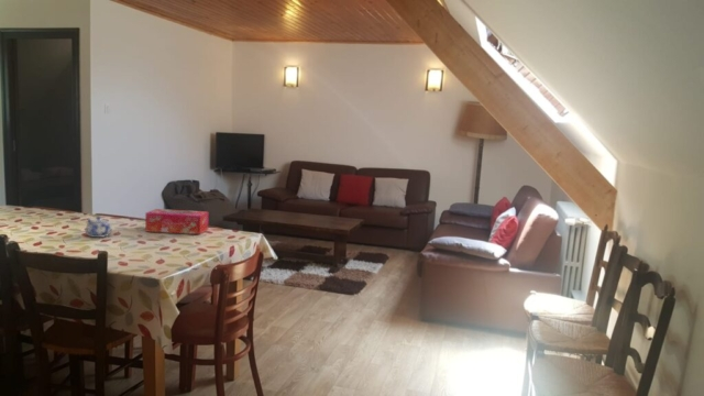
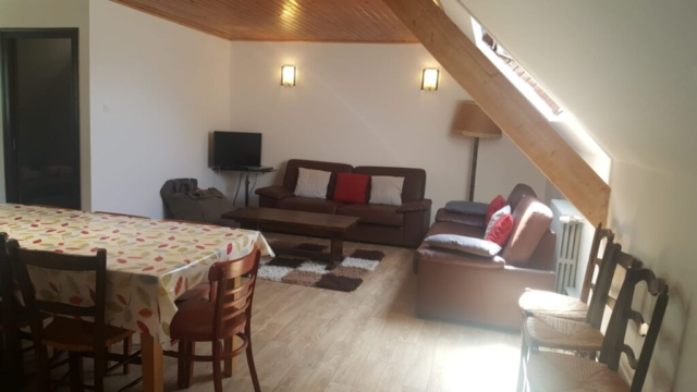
- tissue box [144,208,209,235]
- teapot [84,216,112,239]
